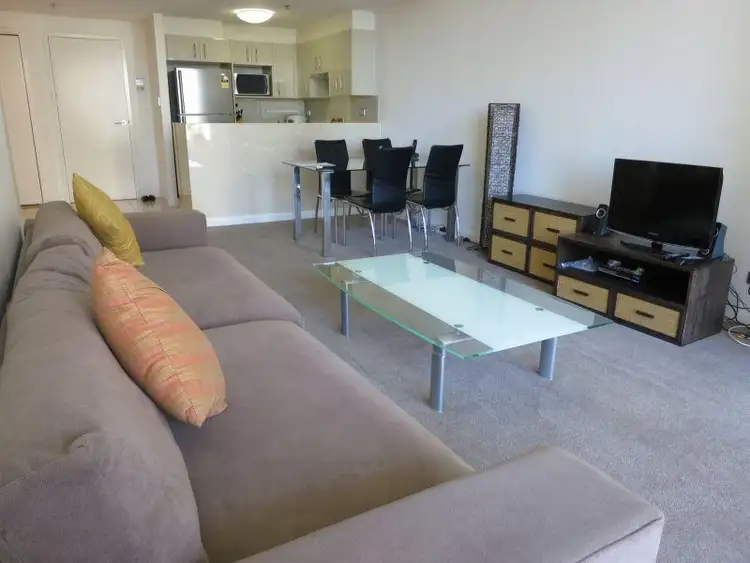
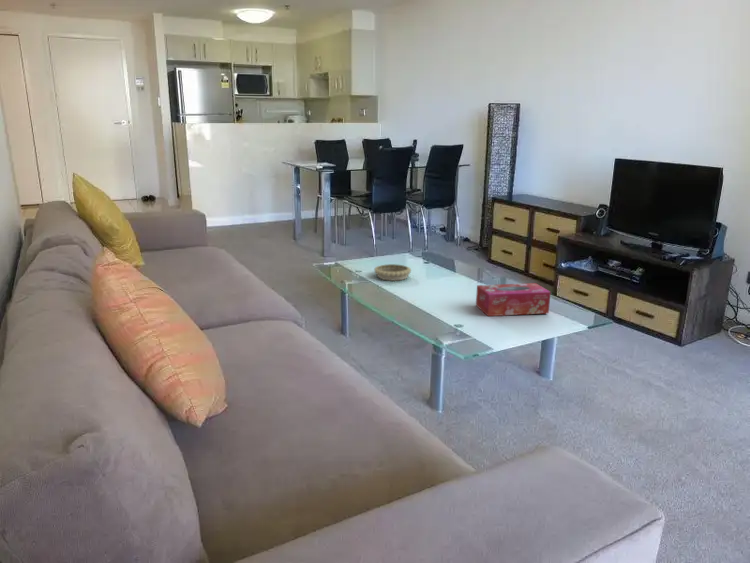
+ decorative bowl [373,263,412,282]
+ tissue box [475,282,552,317]
